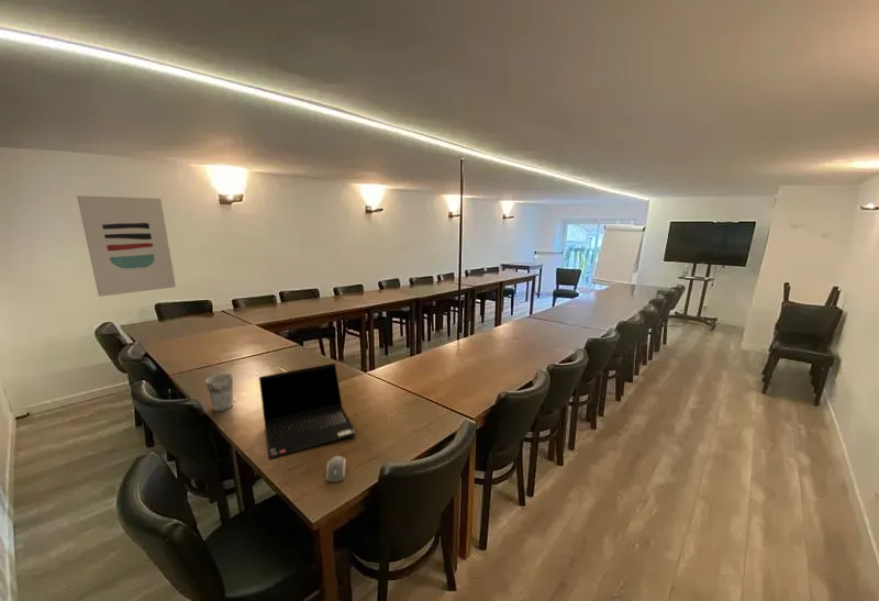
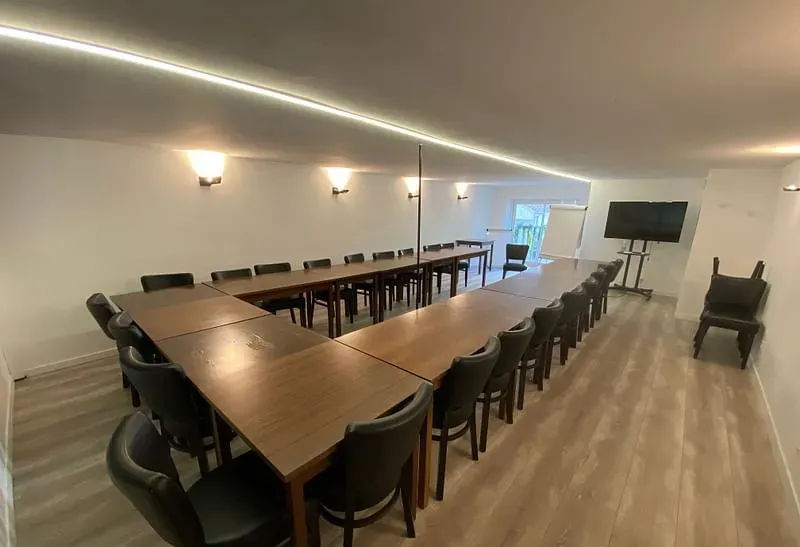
- laptop computer [258,363,357,460]
- wall art [76,194,177,298]
- computer mouse [325,455,347,482]
- cup [204,372,234,412]
